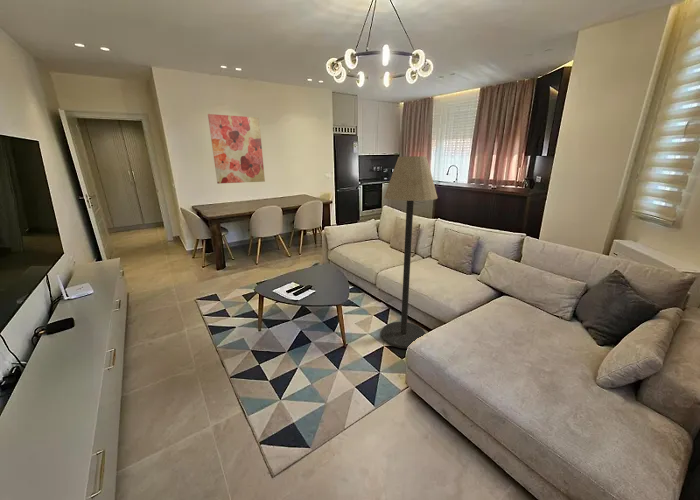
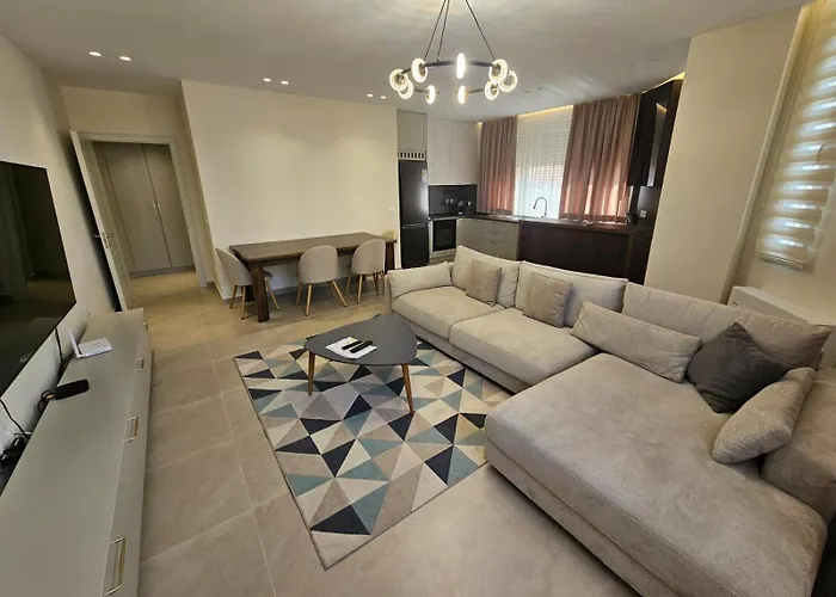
- floor lamp [381,155,439,350]
- wall art [207,113,266,185]
